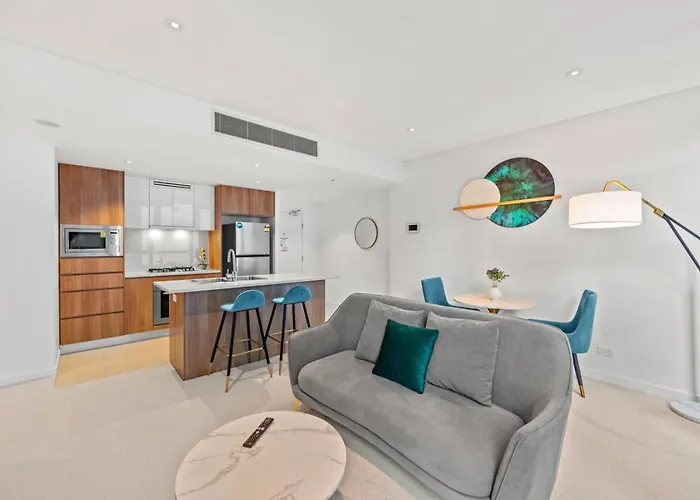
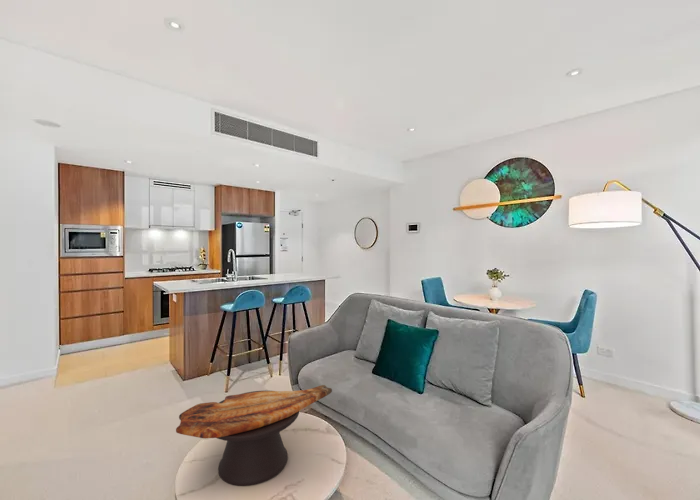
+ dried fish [175,384,333,487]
